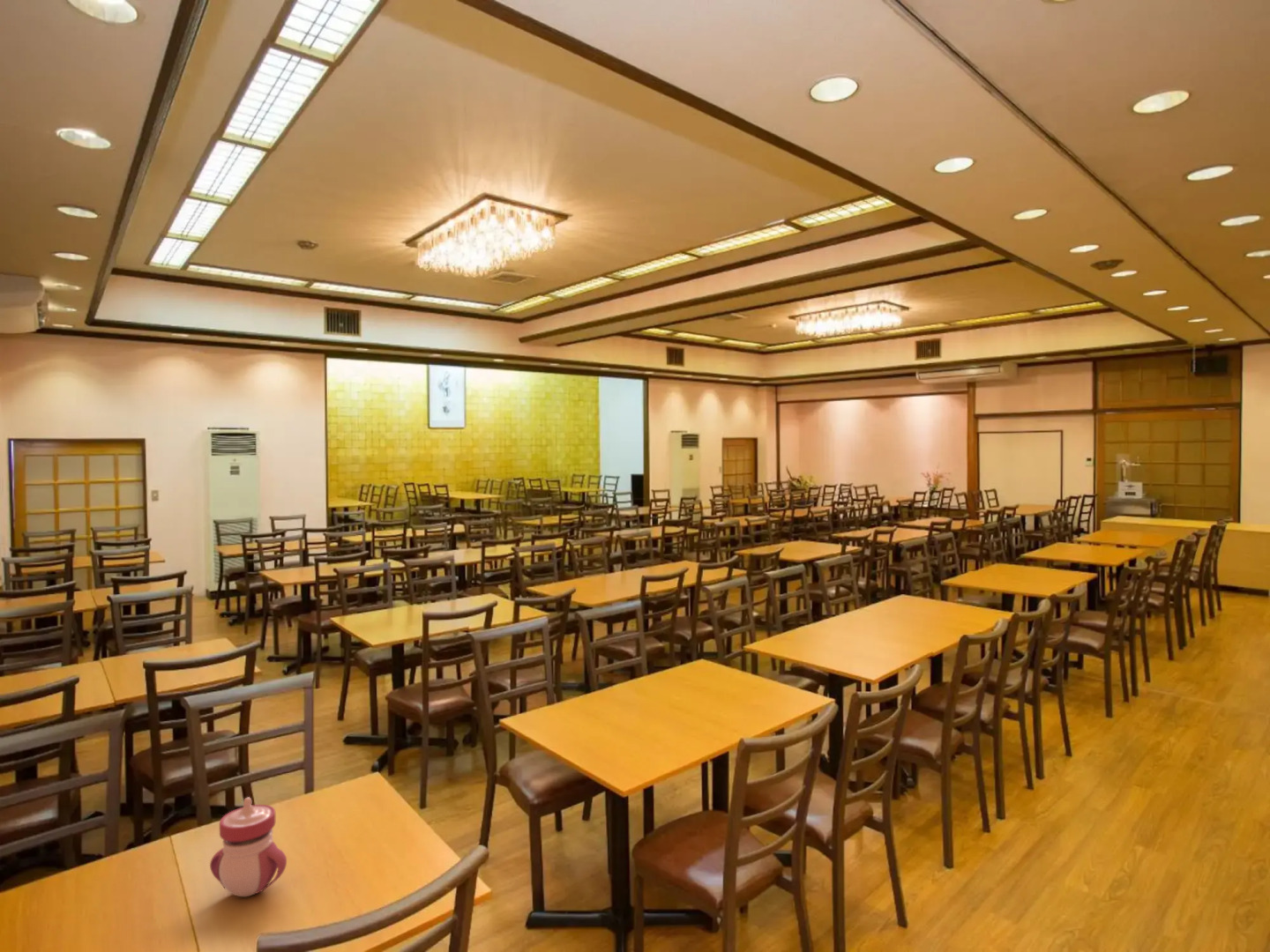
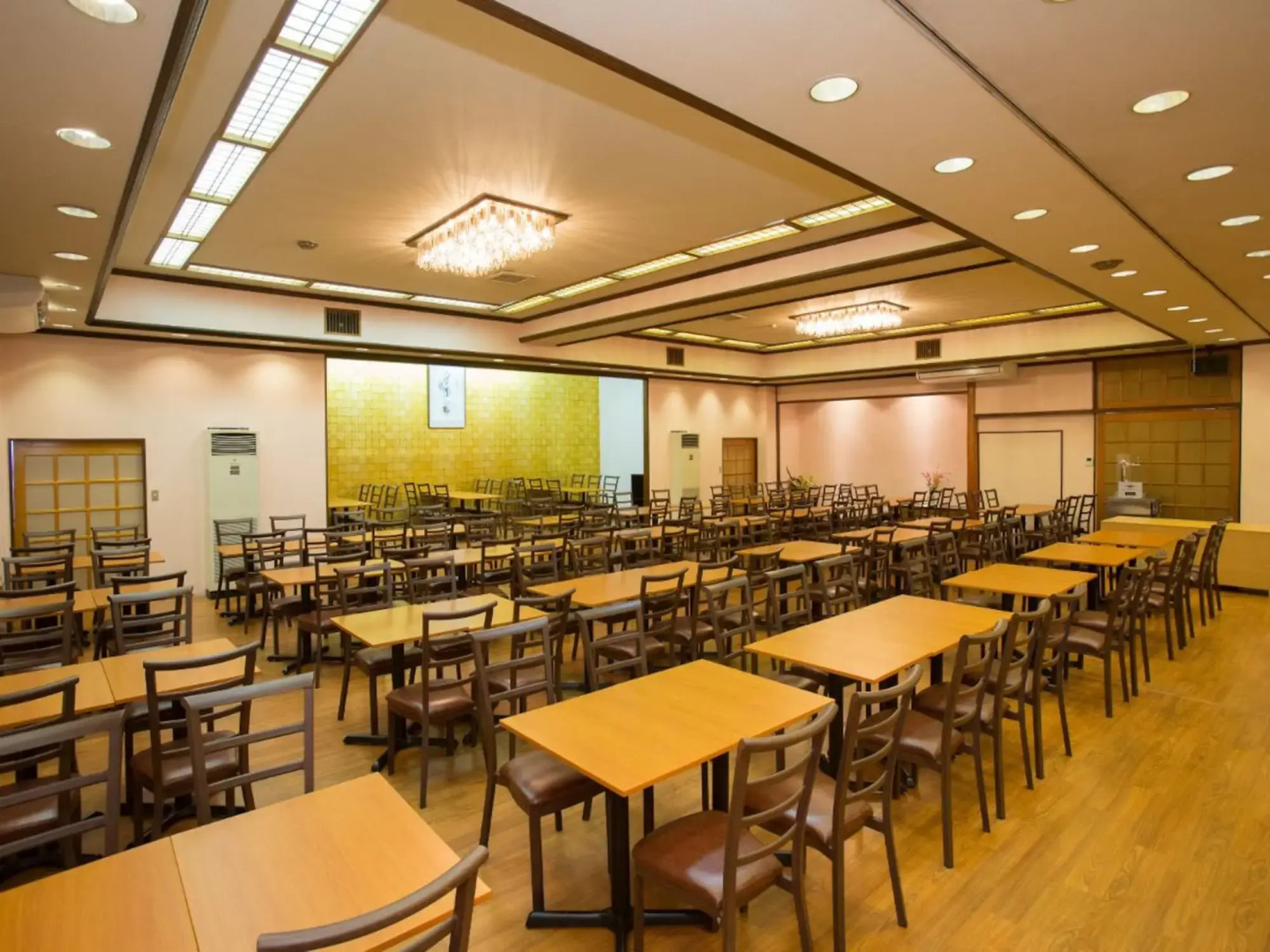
- sippy cup [209,796,288,897]
